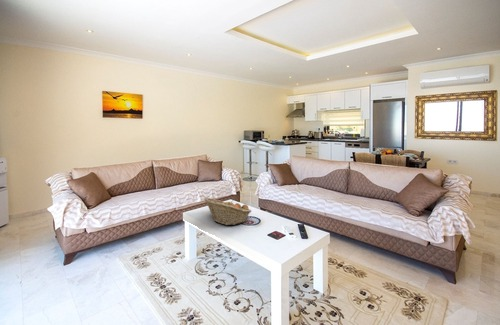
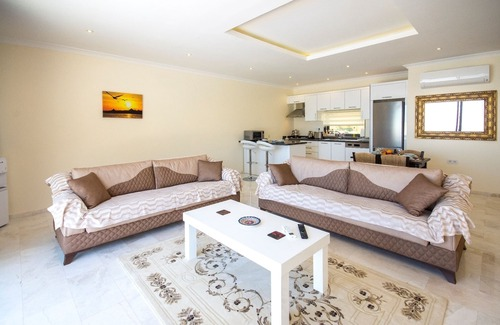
- fruit basket [203,197,252,226]
